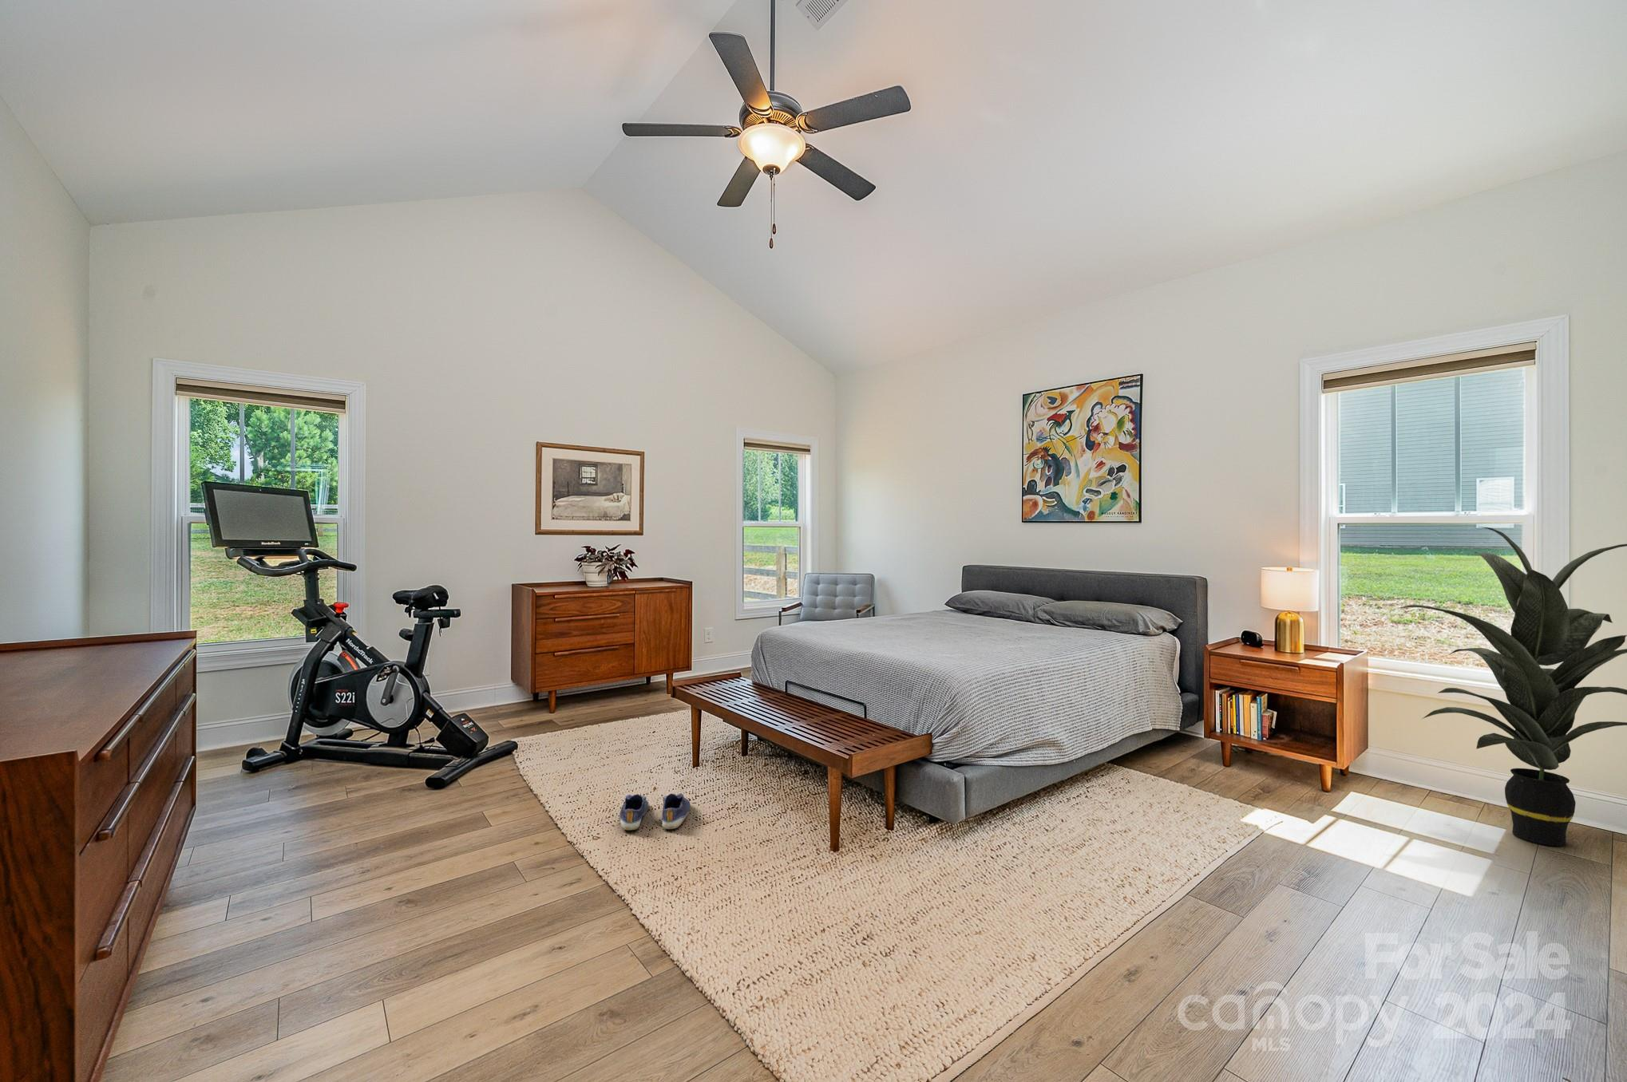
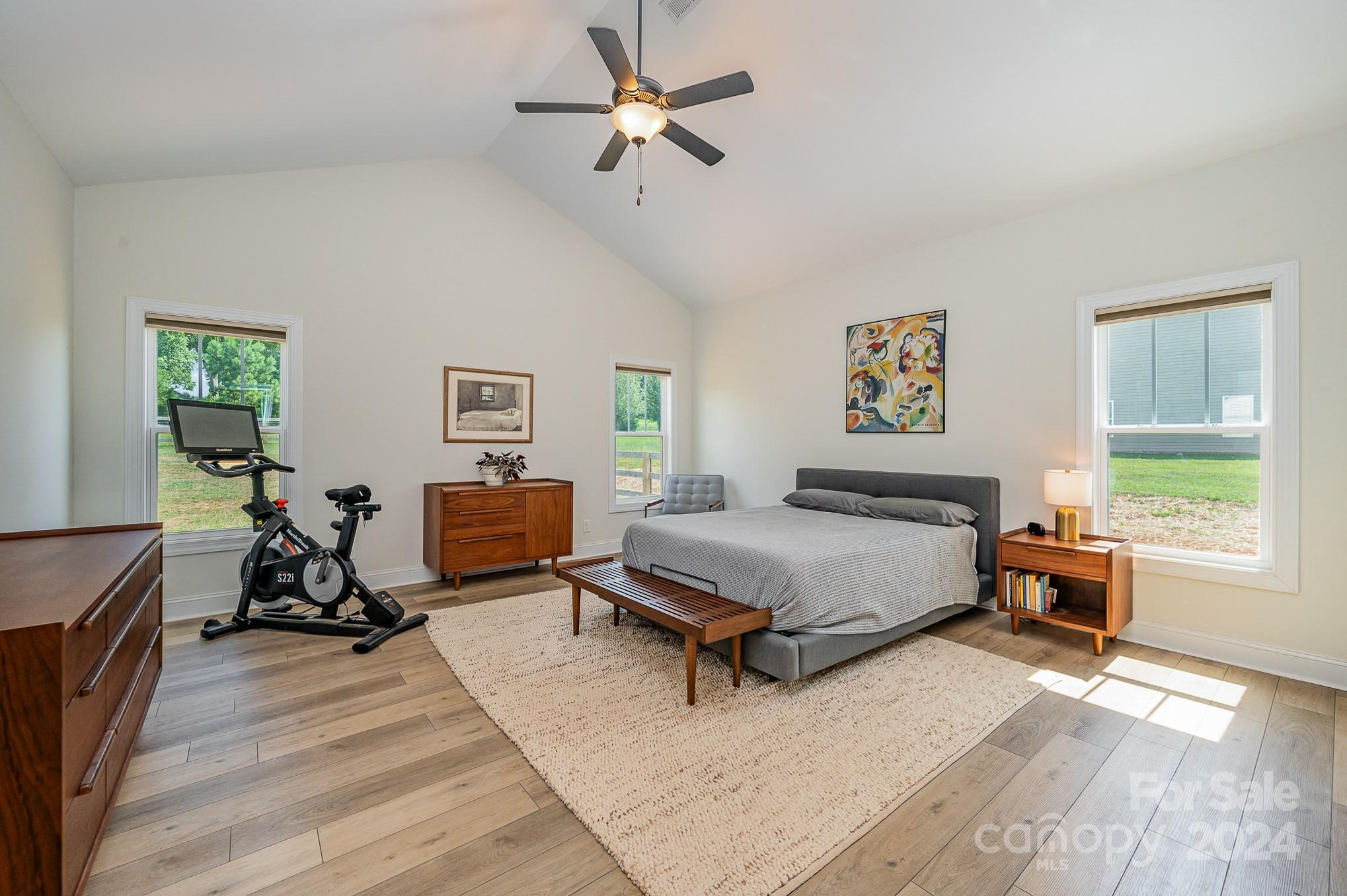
- indoor plant [1398,525,1627,848]
- shoe [620,793,691,831]
